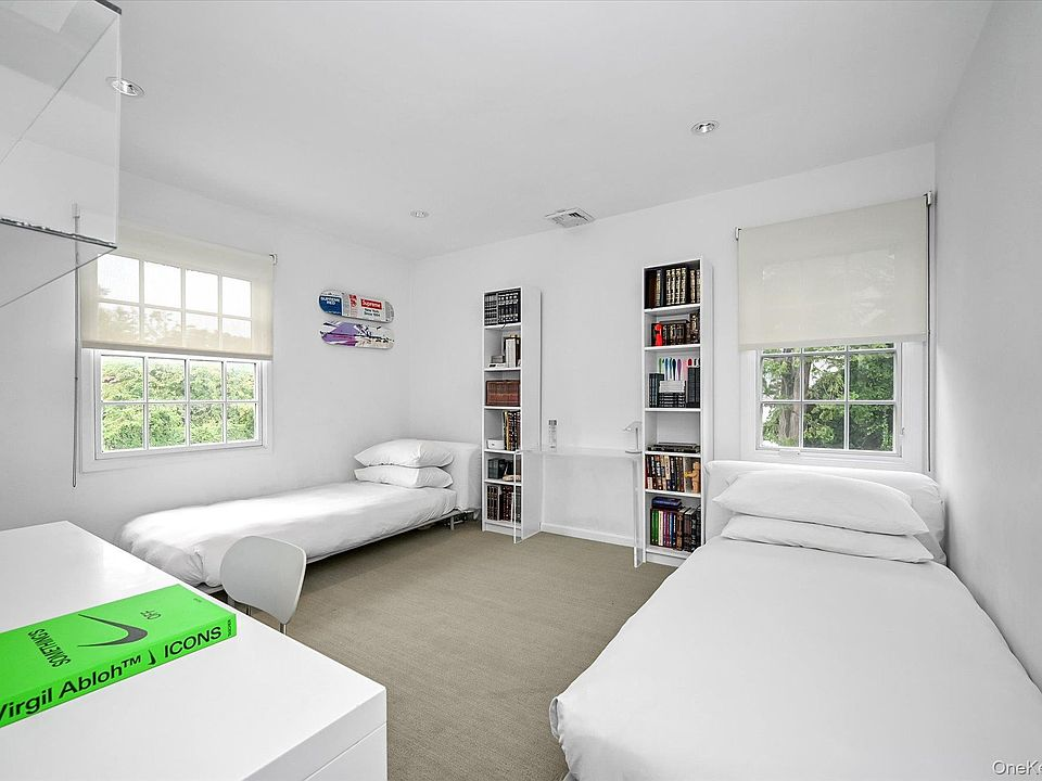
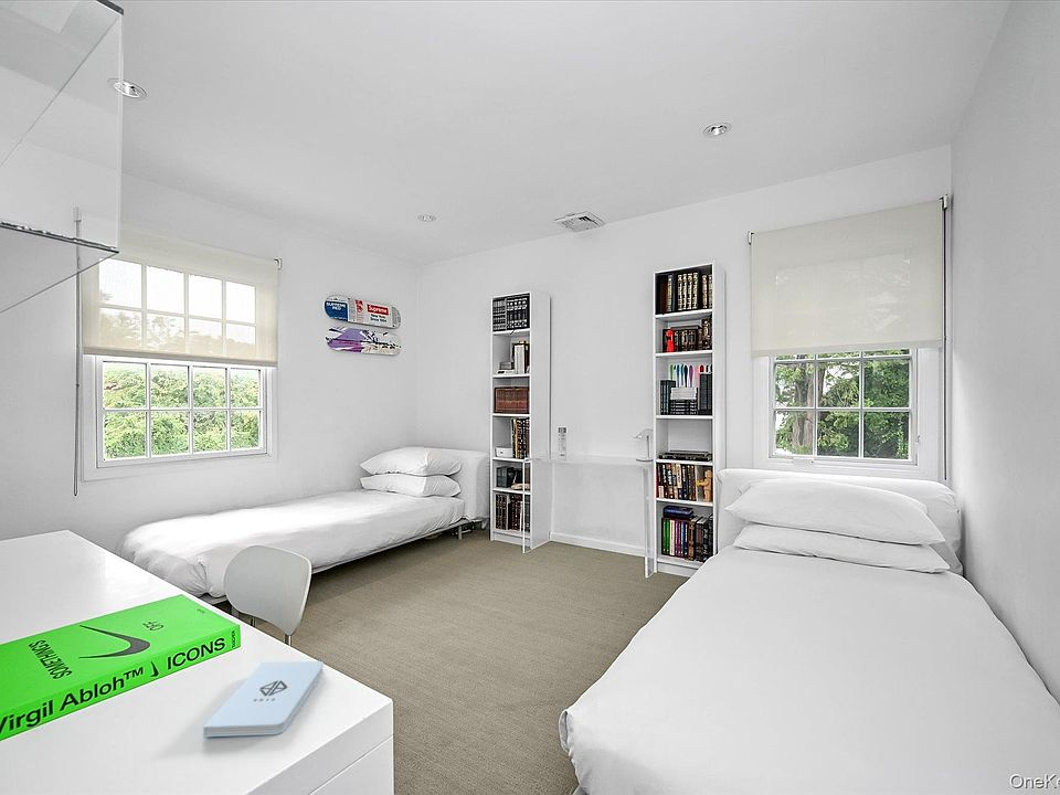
+ notepad [202,660,325,738]
